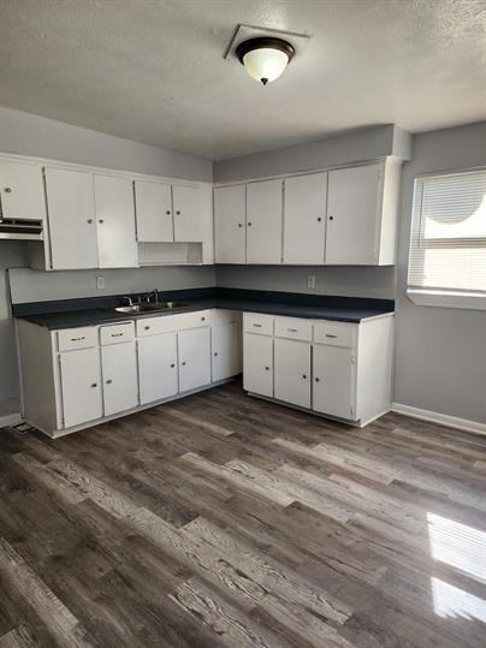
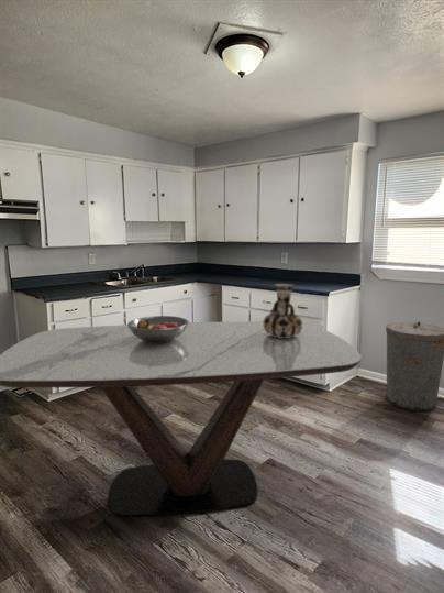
+ dining table [0,320,363,517]
+ fruit bowl [126,315,190,342]
+ trash can [385,320,444,413]
+ vase [263,283,303,338]
